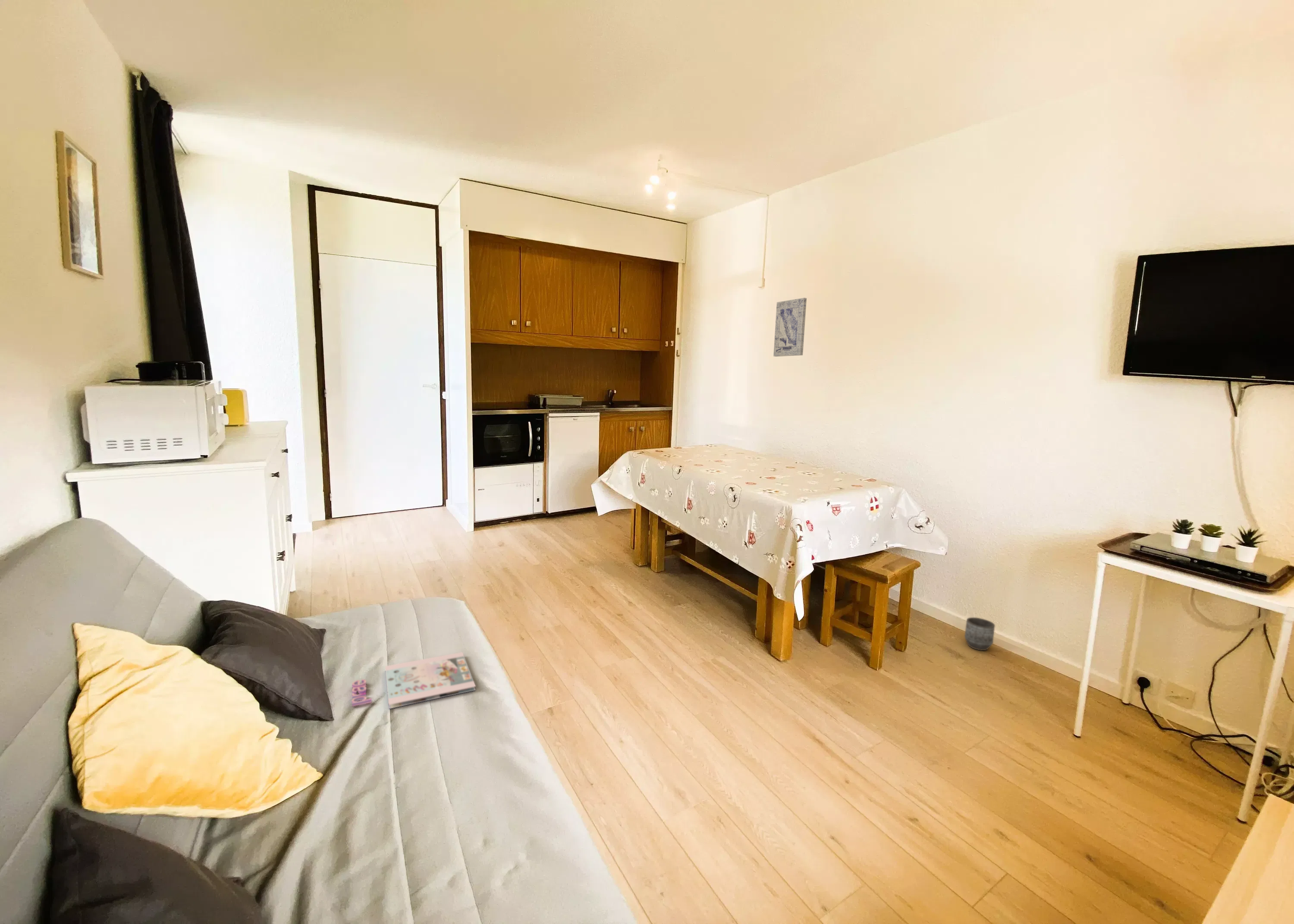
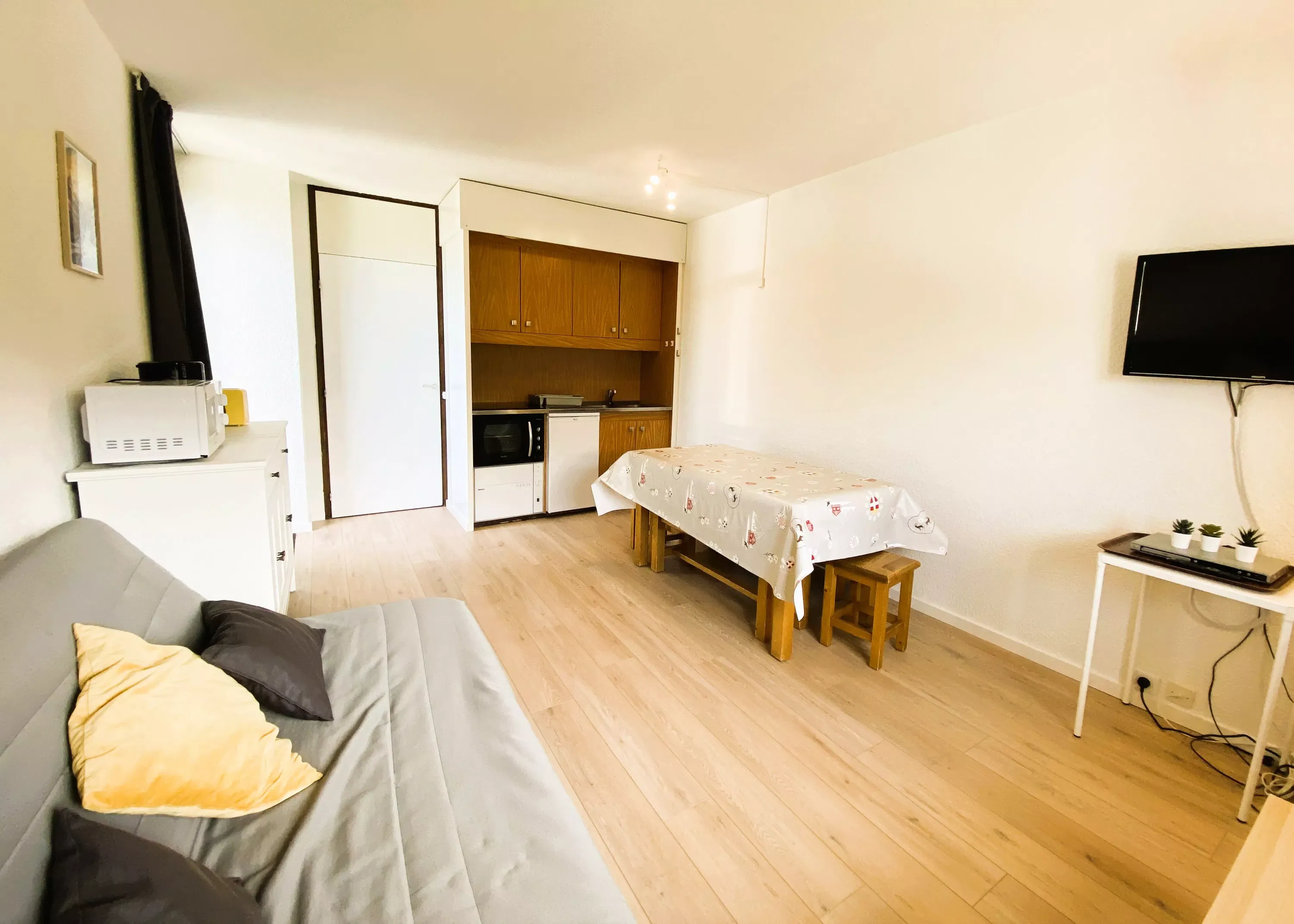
- planter [964,617,996,651]
- wall art [773,297,807,357]
- magazine [352,652,476,709]
